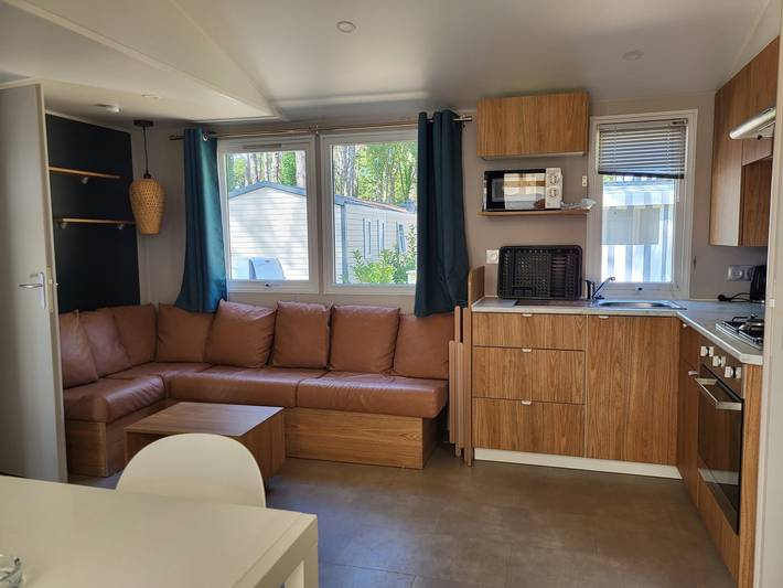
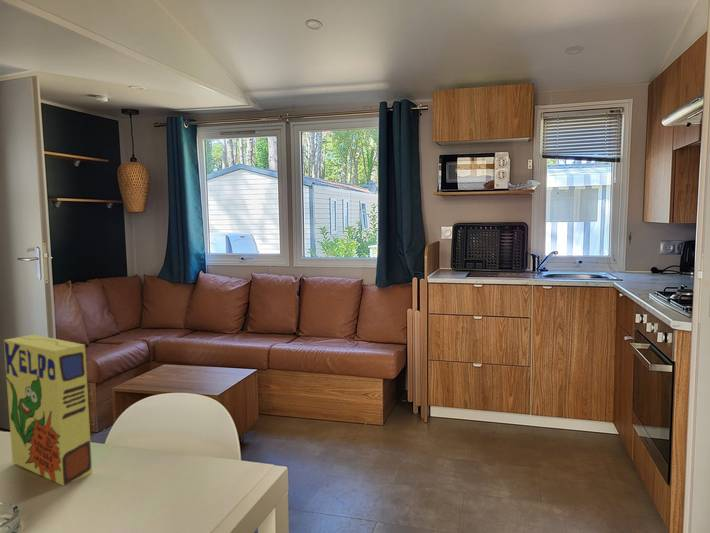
+ cereal box [3,334,93,487]
